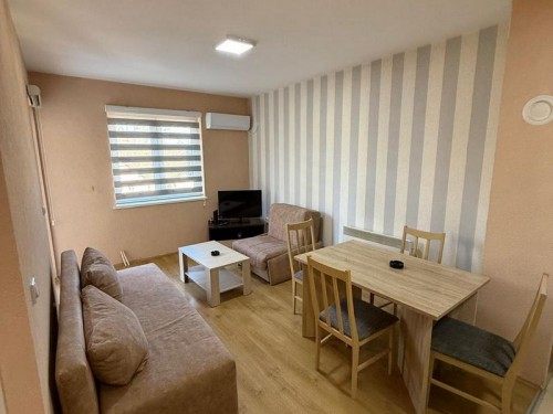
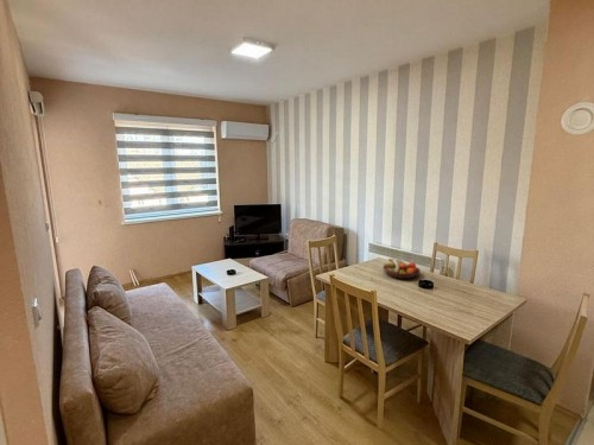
+ fruit bowl [383,258,422,280]
